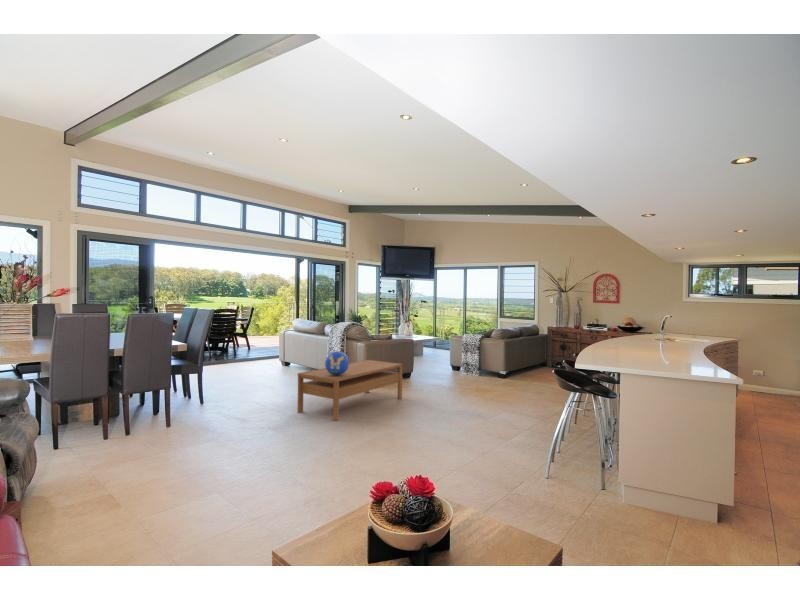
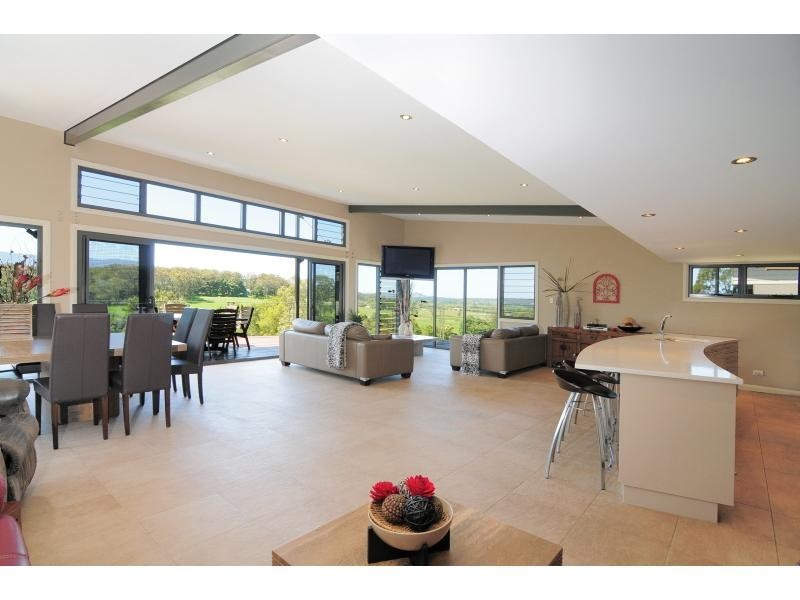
- decorative sphere [324,350,350,375]
- coffee table [297,359,404,422]
